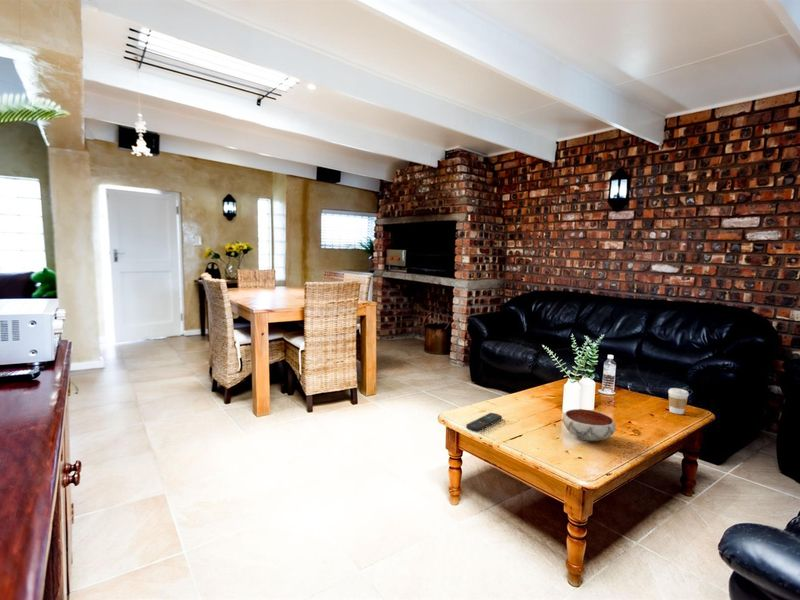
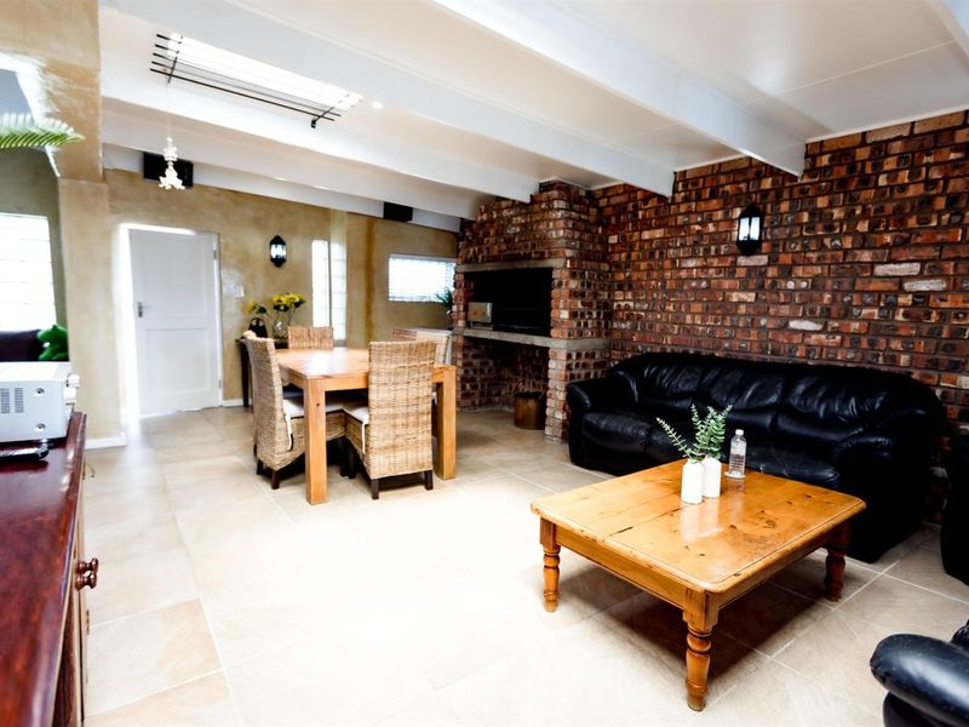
- coffee cup [667,387,690,415]
- remote control [465,412,503,433]
- bowl [562,408,617,442]
